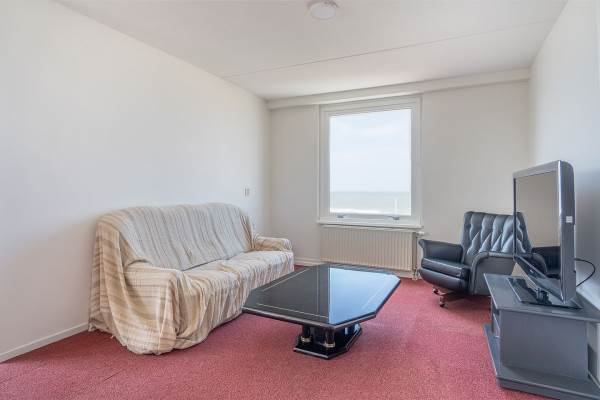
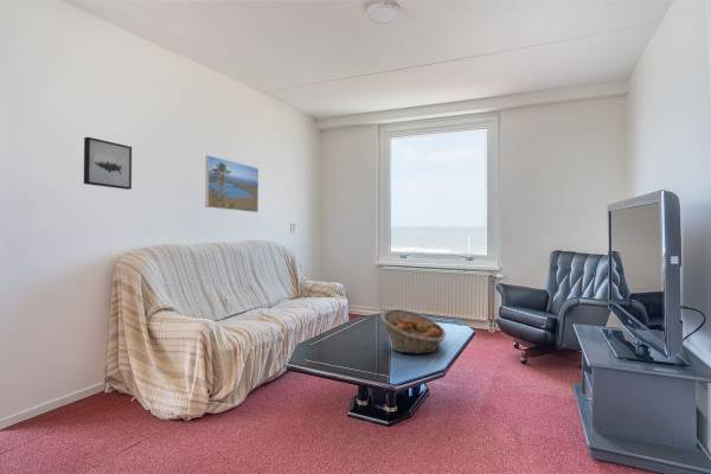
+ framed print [204,154,260,213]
+ fruit basket [379,308,447,356]
+ wall art [83,136,133,191]
